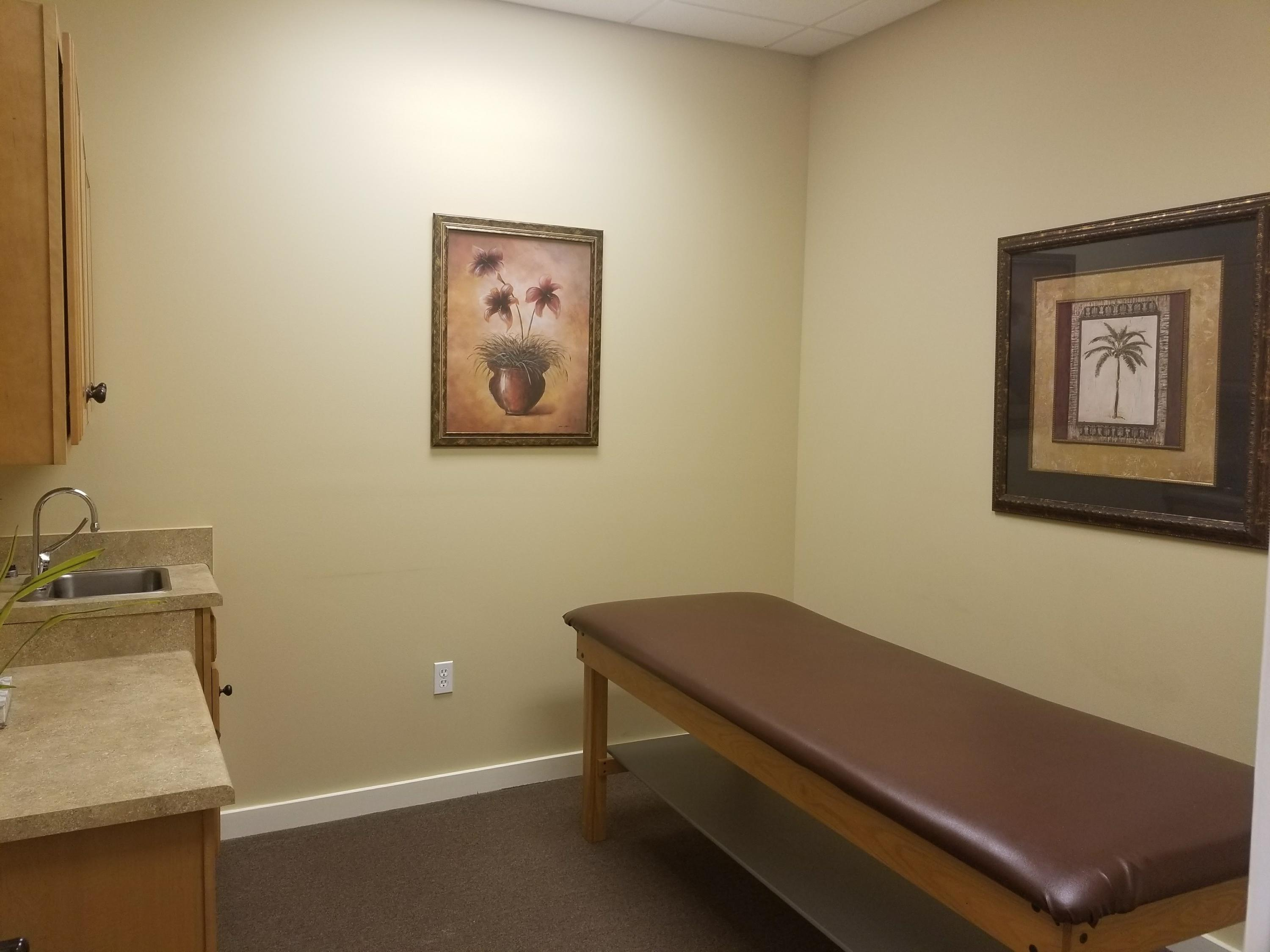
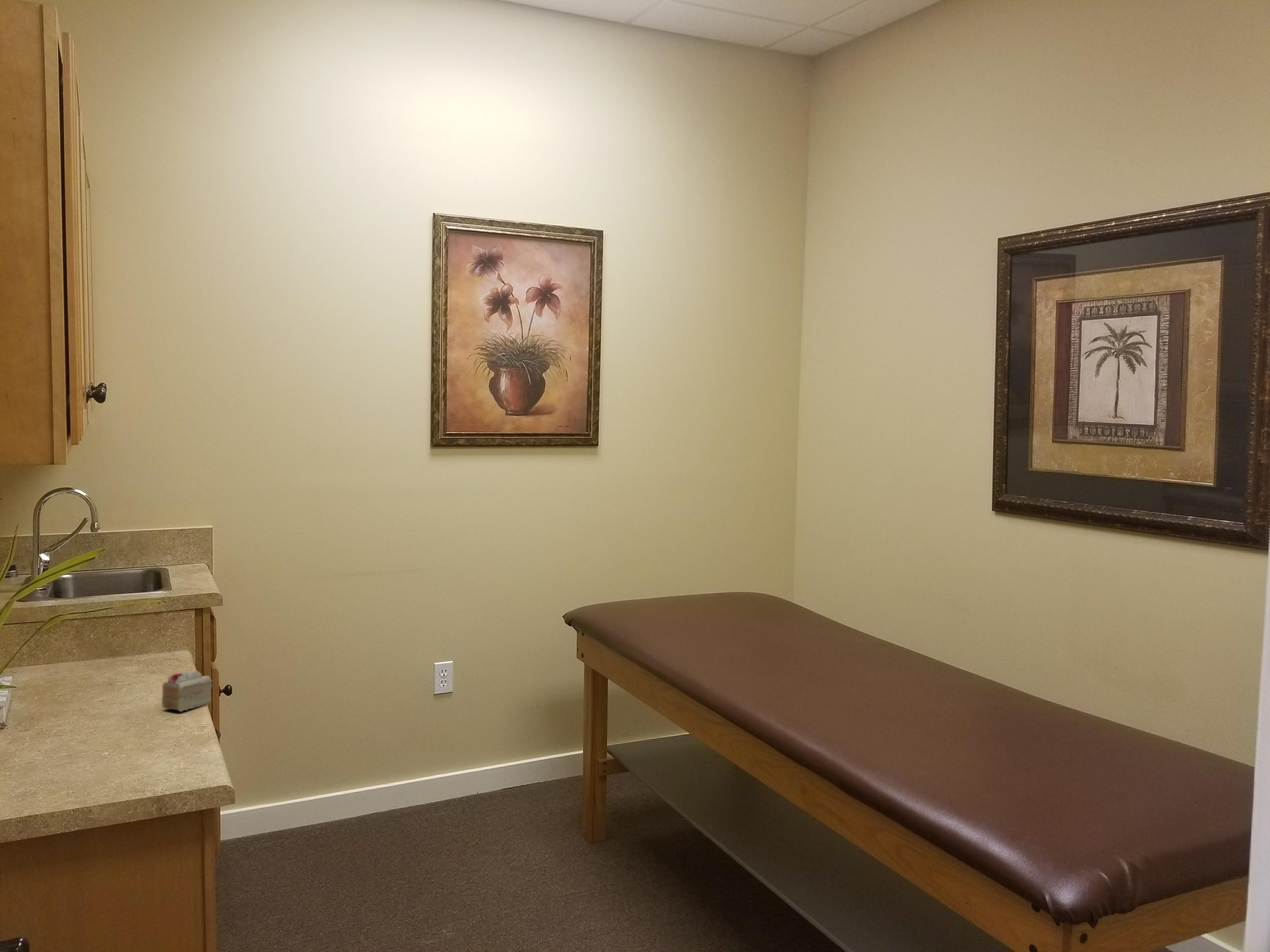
+ cake slice [161,670,213,712]
